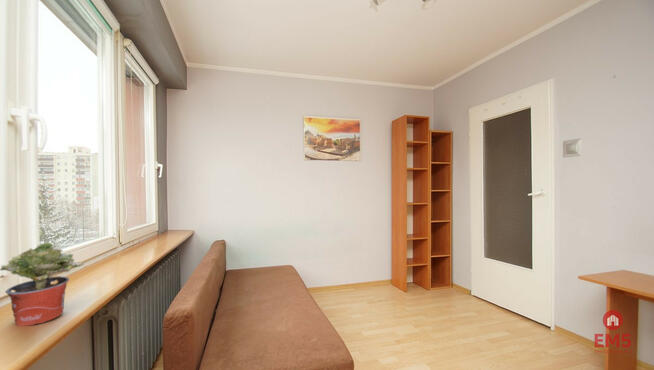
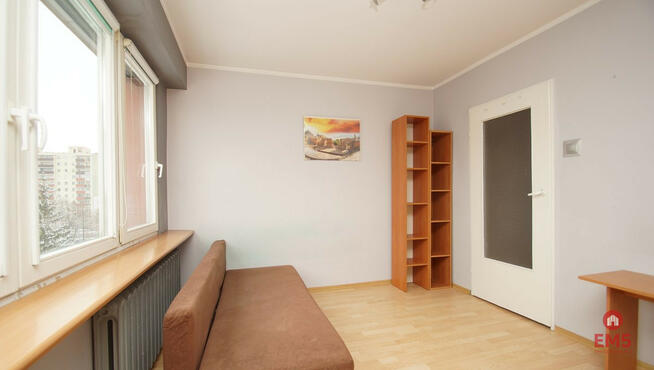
- potted plant [0,242,85,327]
